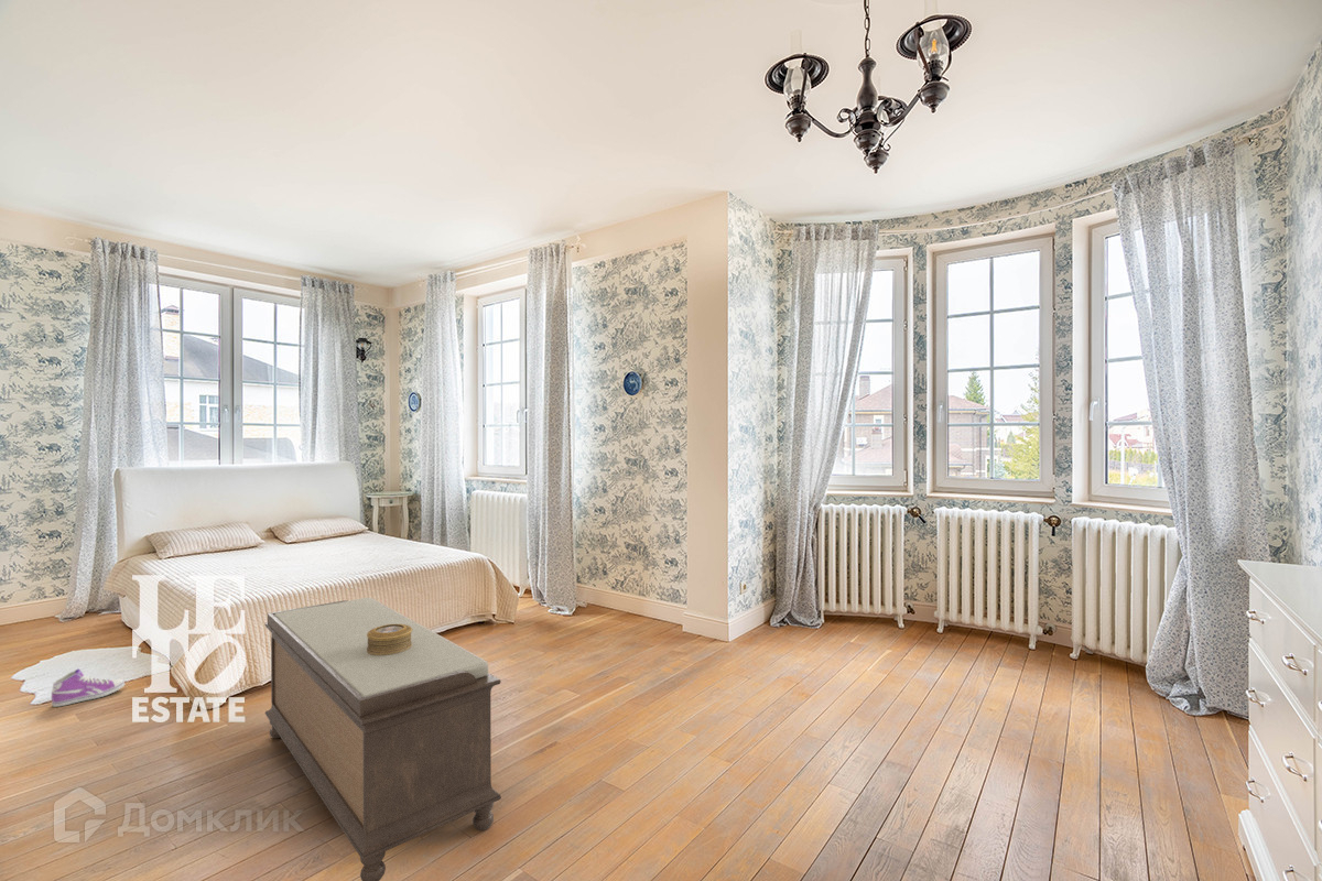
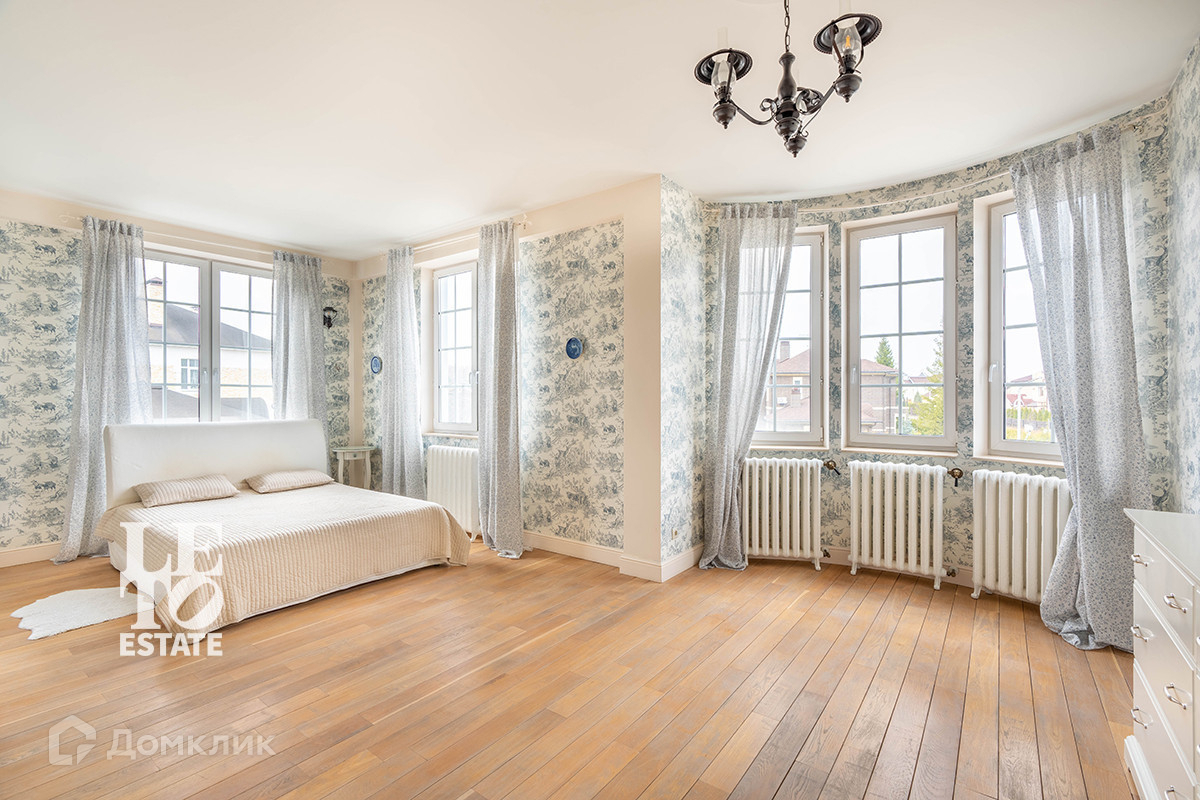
- bench [263,597,502,881]
- sneaker [51,667,126,708]
- decorative box [367,624,413,655]
